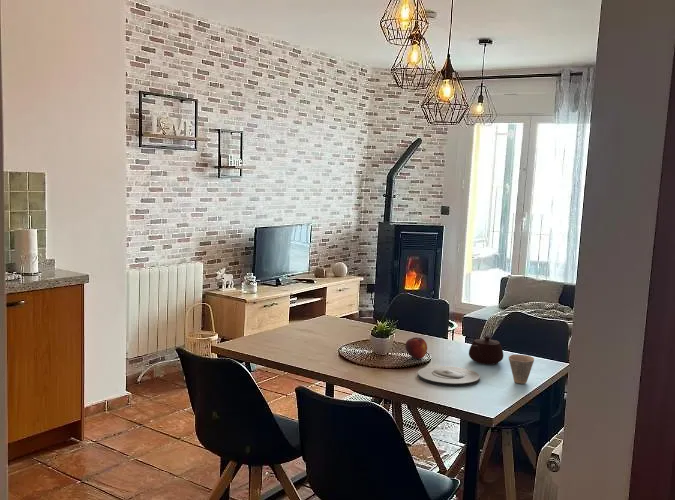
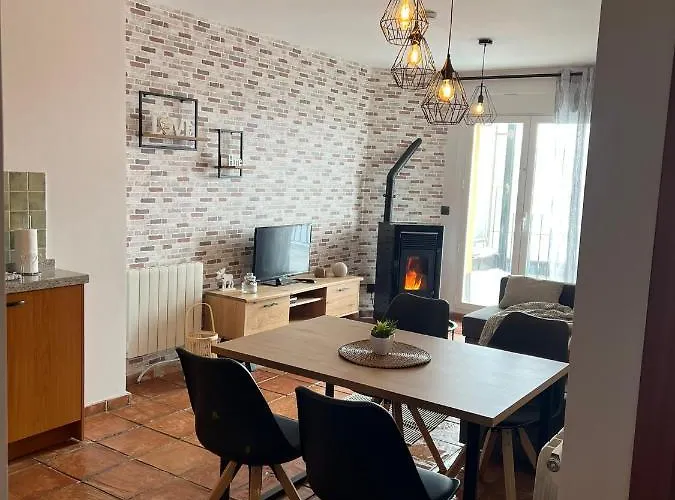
- cup [508,354,535,385]
- plate [417,365,481,388]
- teapot [468,335,504,366]
- fruit [404,336,428,360]
